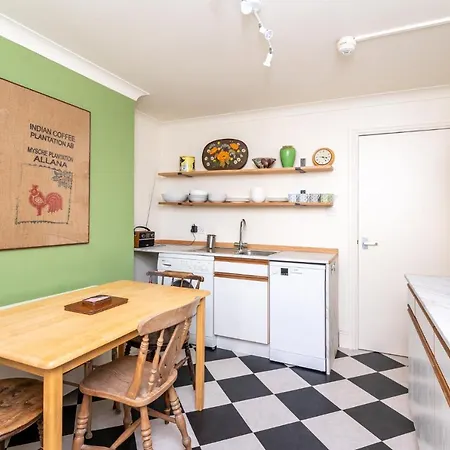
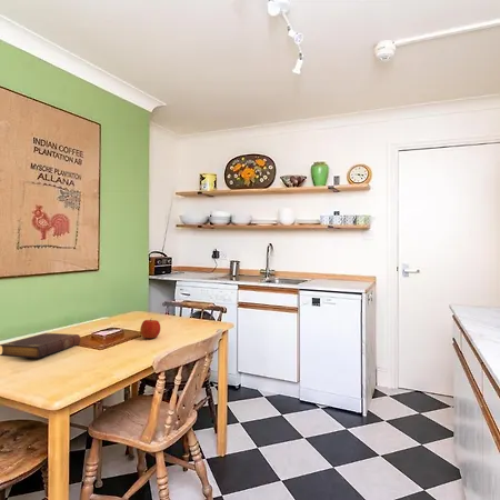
+ apple [139,319,161,339]
+ book [0,332,81,359]
